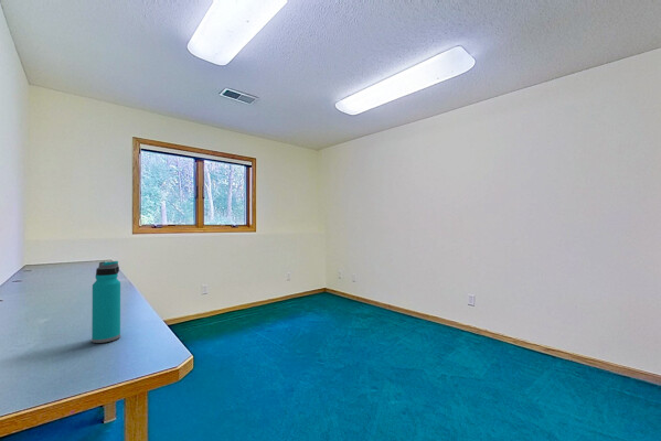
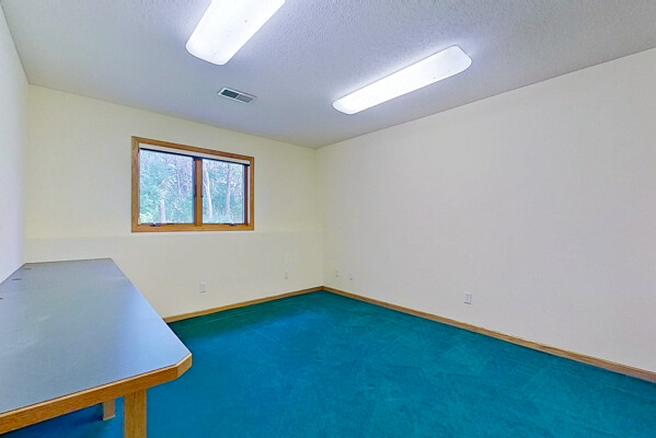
- water bottle [90,260,121,344]
